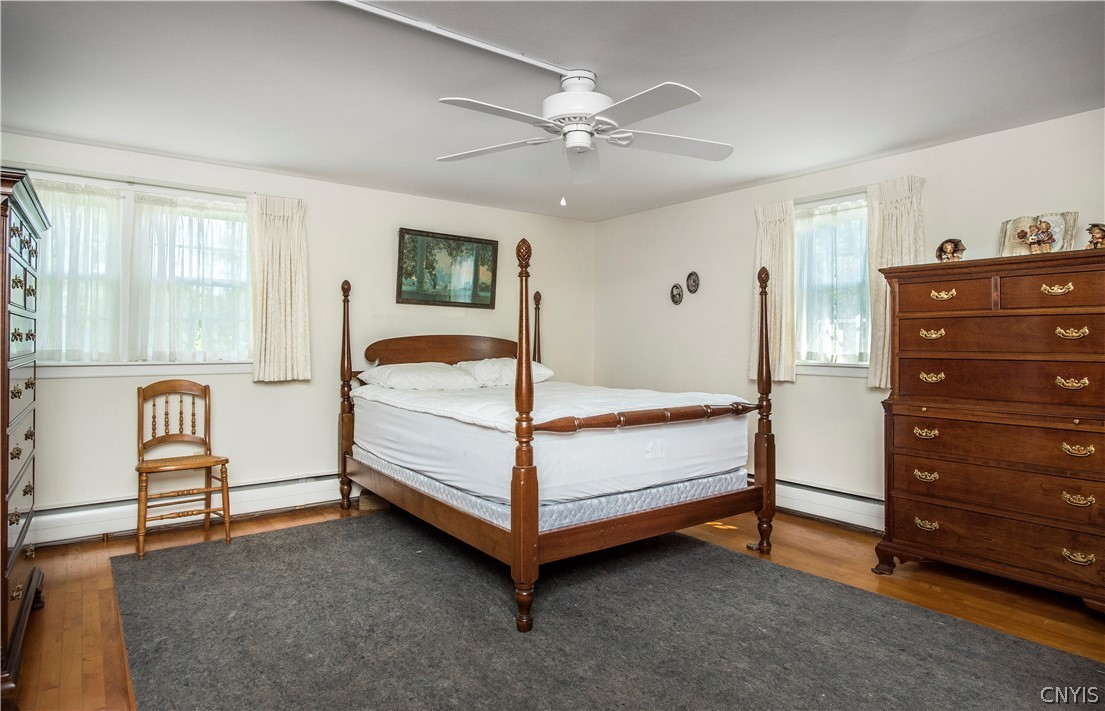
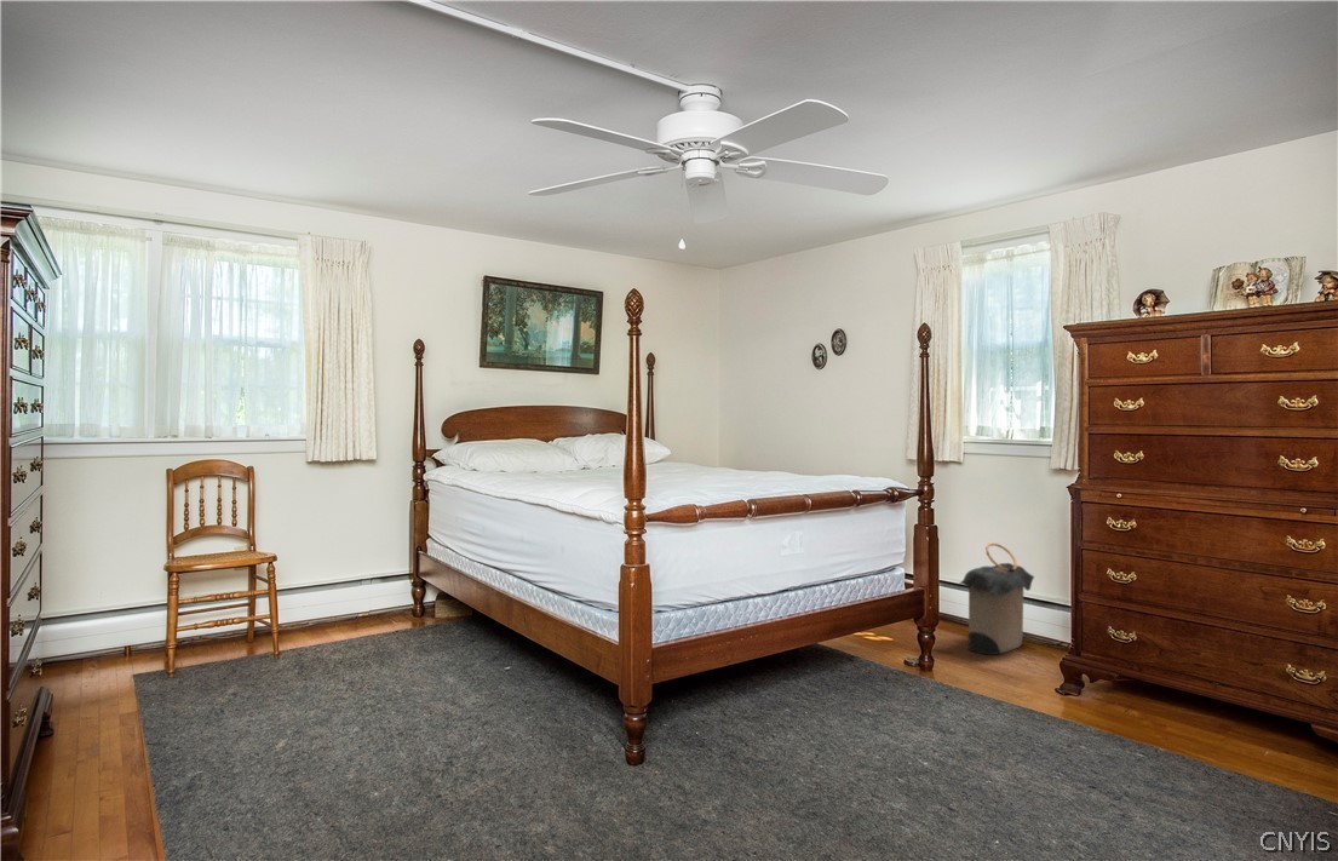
+ laundry hamper [957,541,1035,656]
